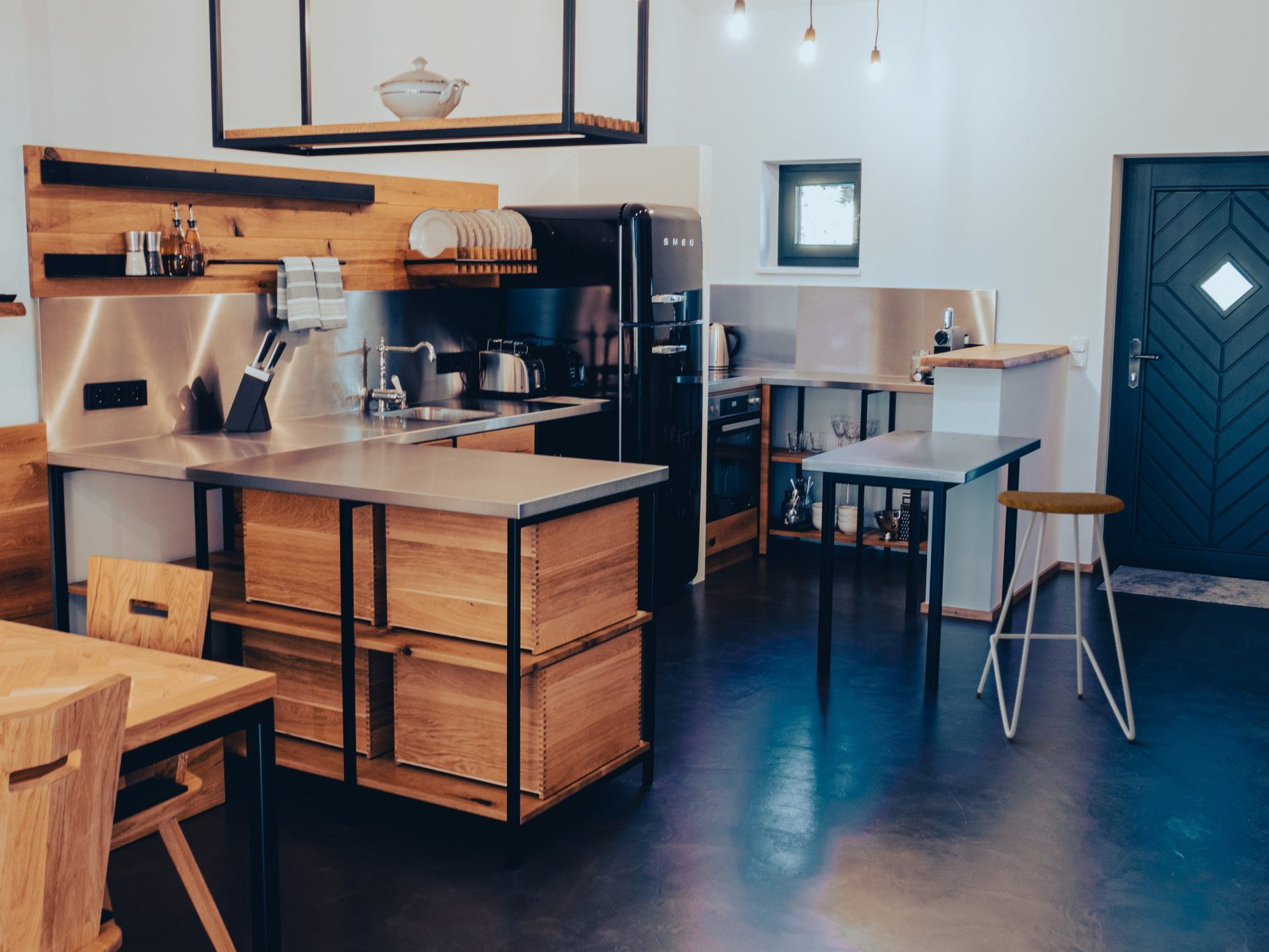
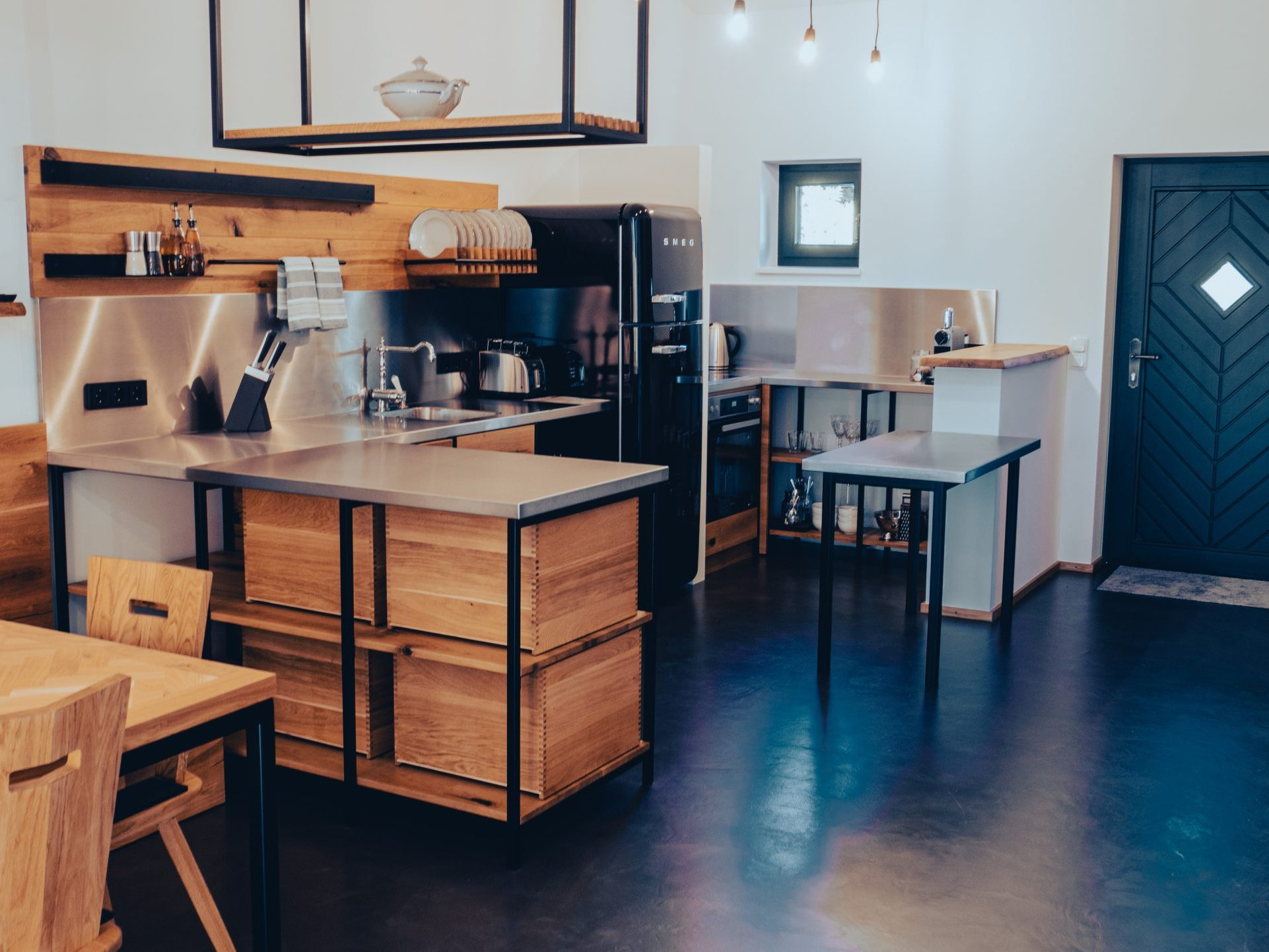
- bar stool [975,490,1136,743]
